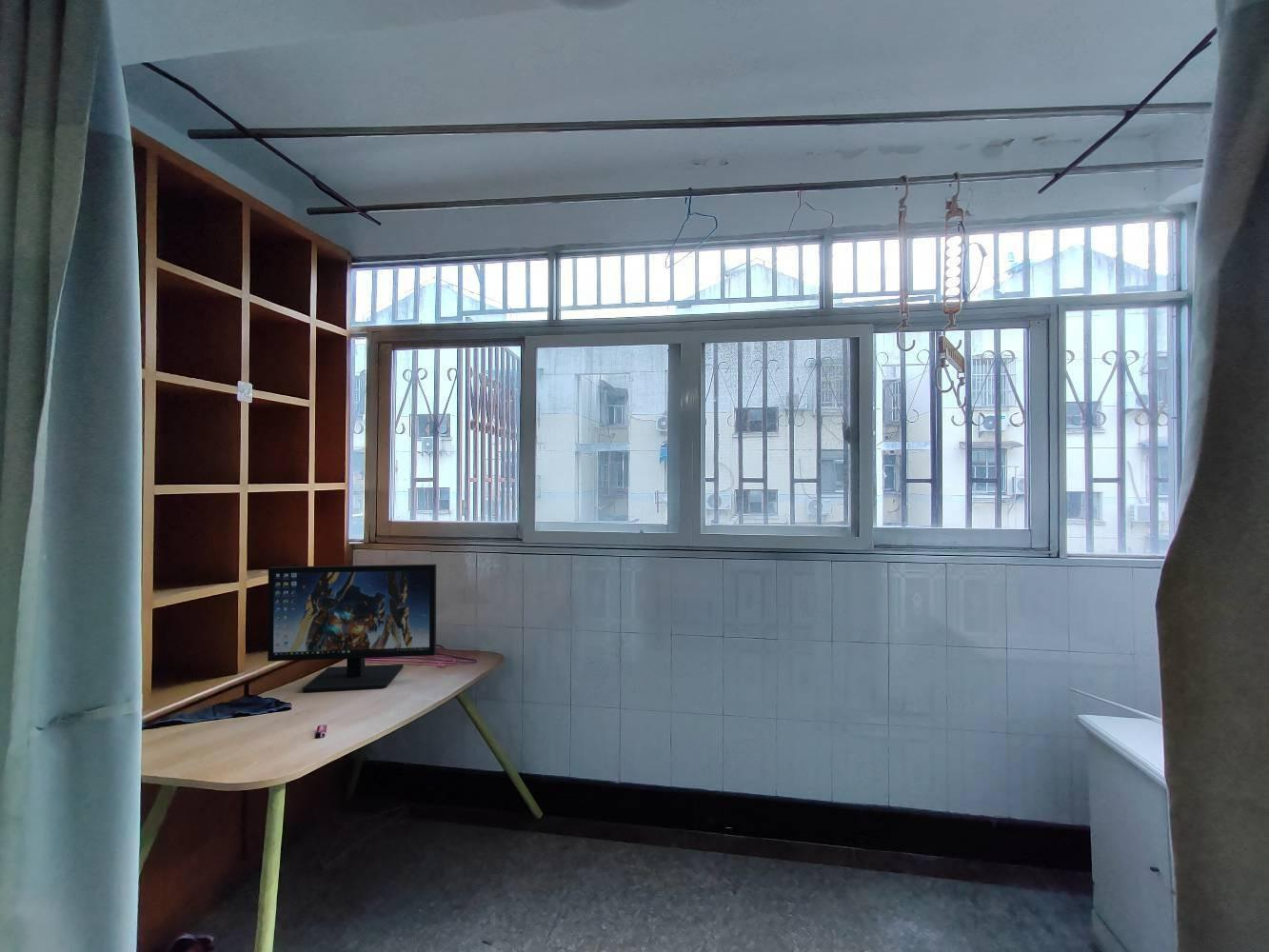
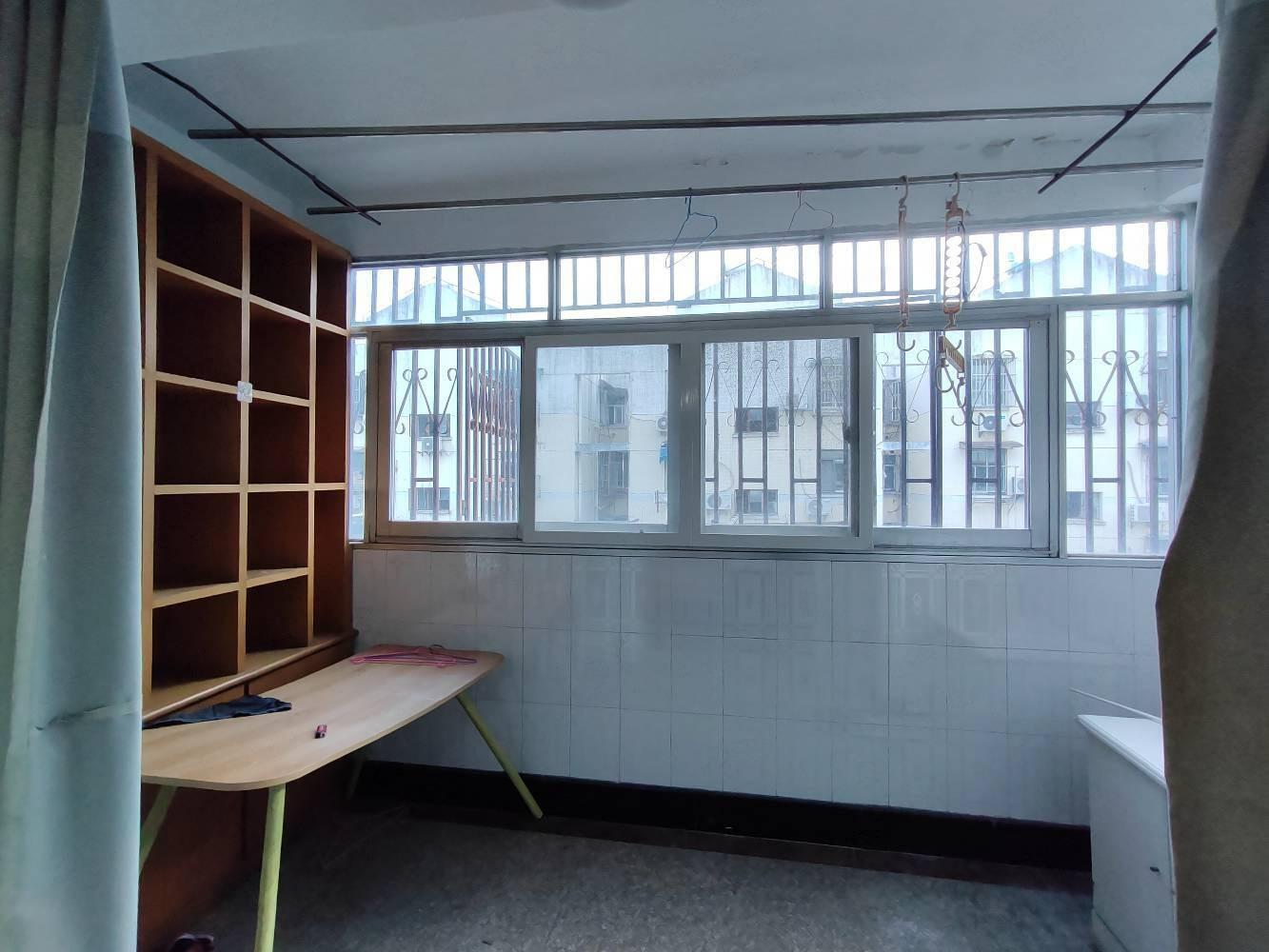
- computer monitor [267,564,437,693]
